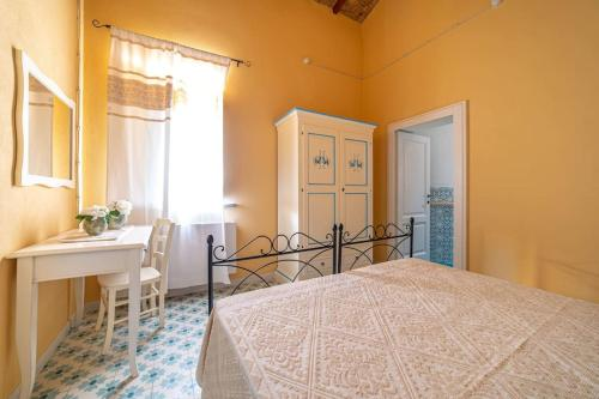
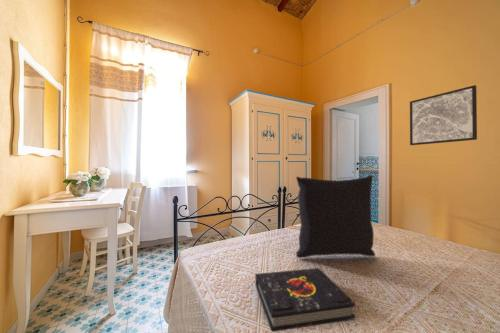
+ pillow [295,174,376,259]
+ book [254,267,356,333]
+ wall art [409,84,478,146]
